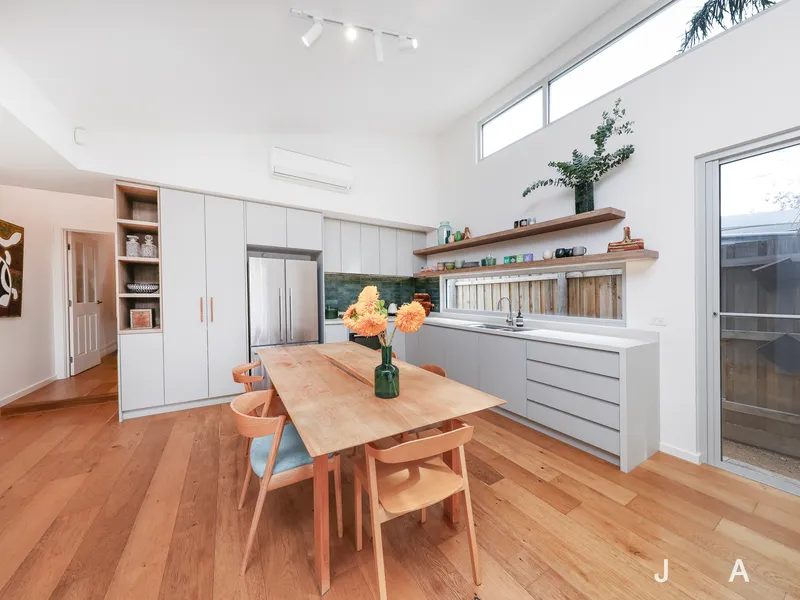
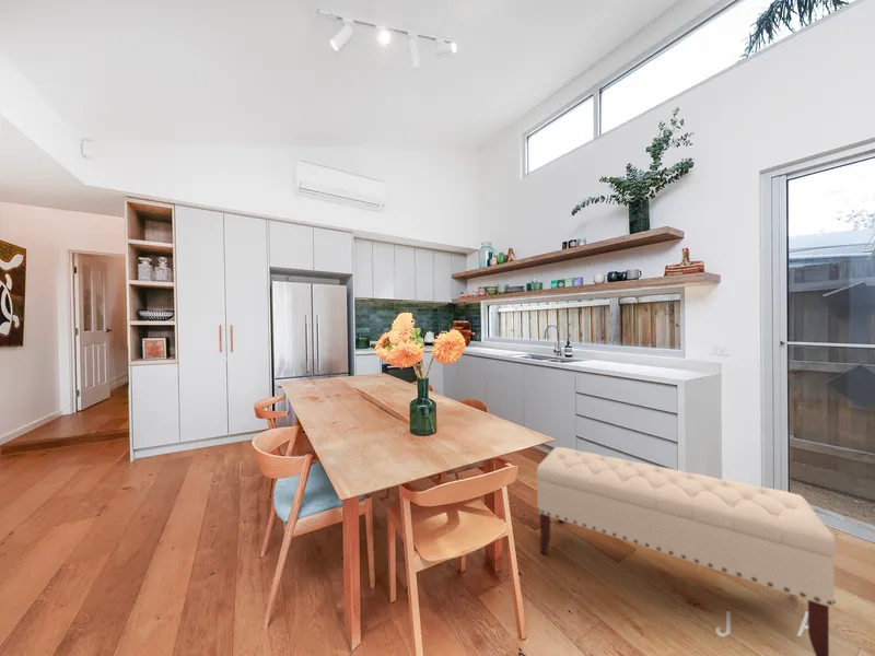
+ bench [535,446,838,656]
